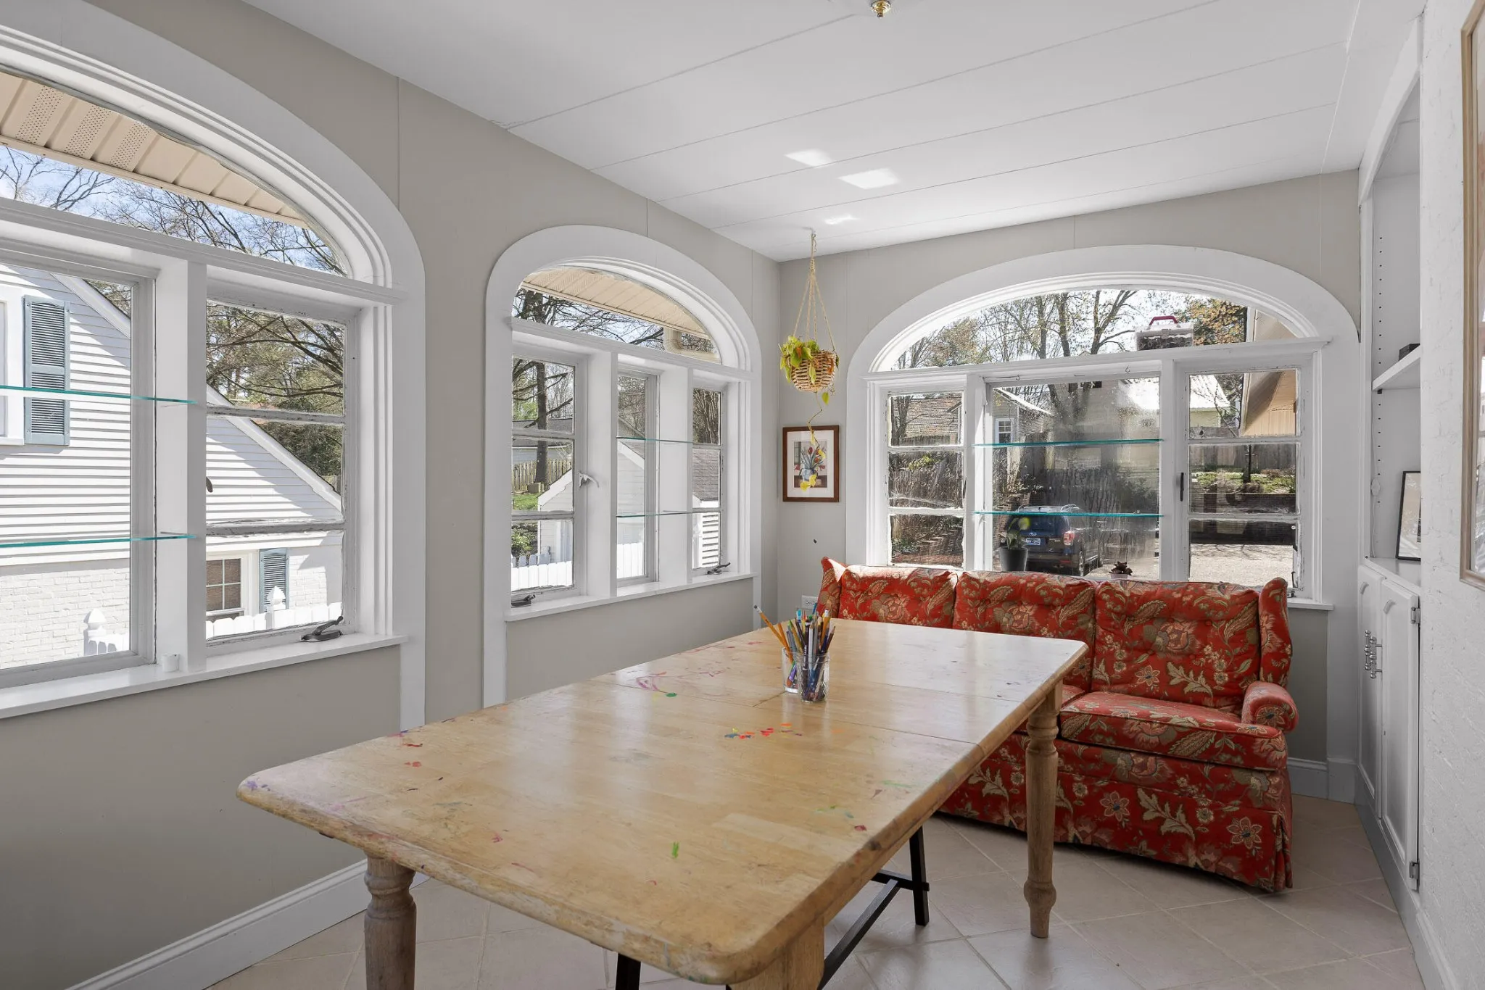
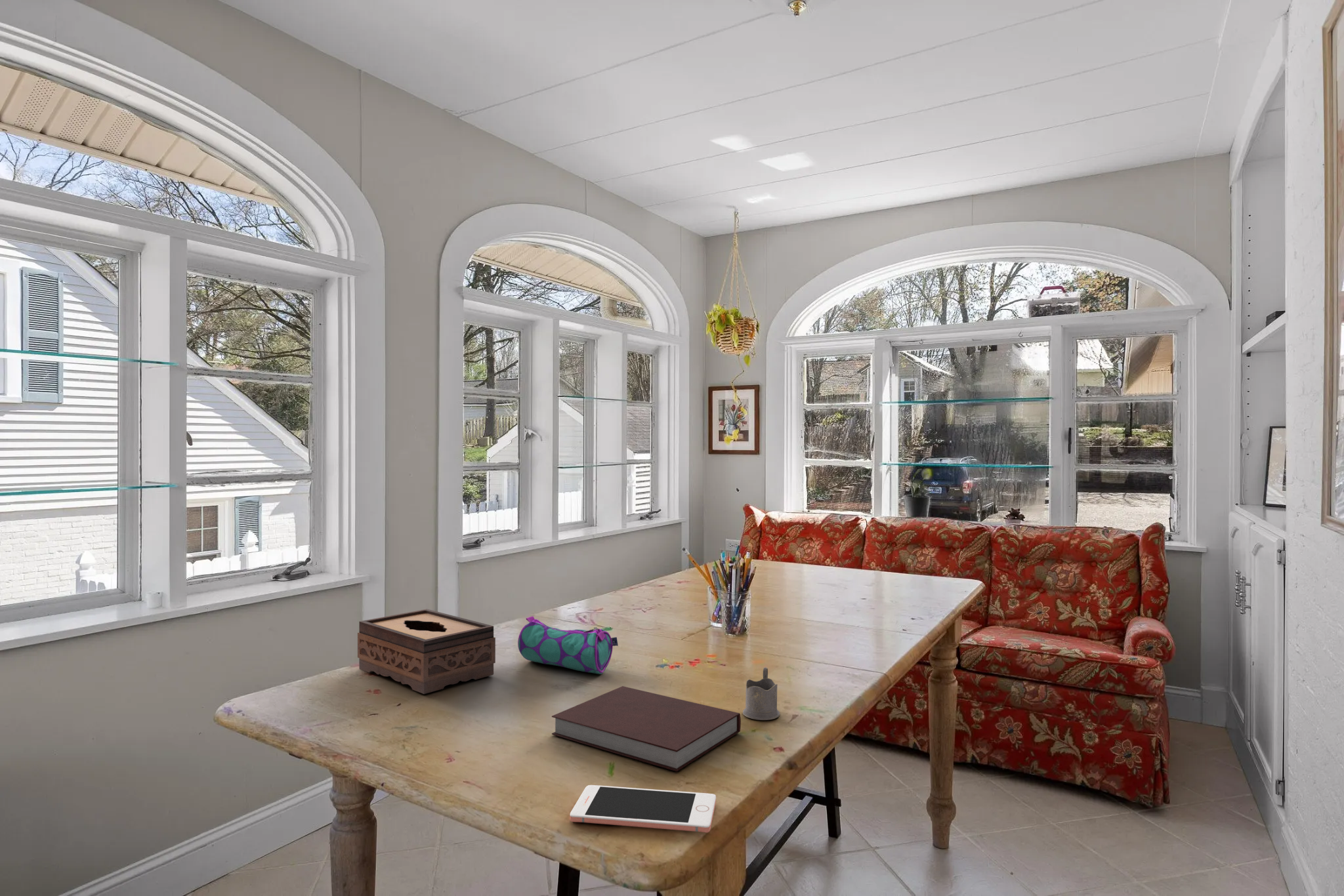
+ tissue box [357,609,496,695]
+ cell phone [570,784,717,833]
+ pencil case [517,615,619,675]
+ notebook [551,685,742,772]
+ tea glass holder [742,666,780,721]
